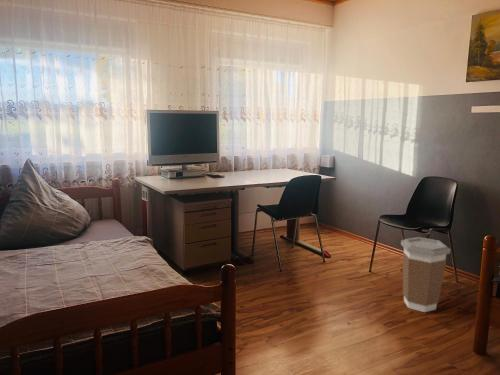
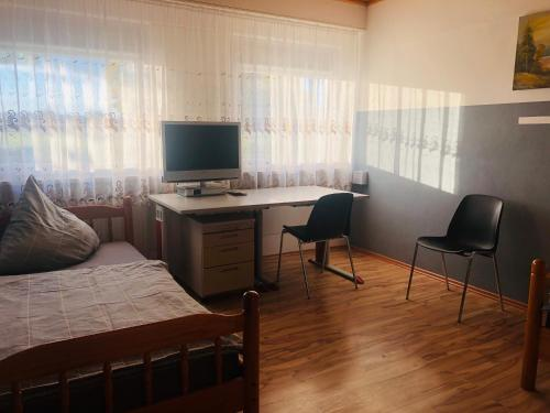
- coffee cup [400,236,452,313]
